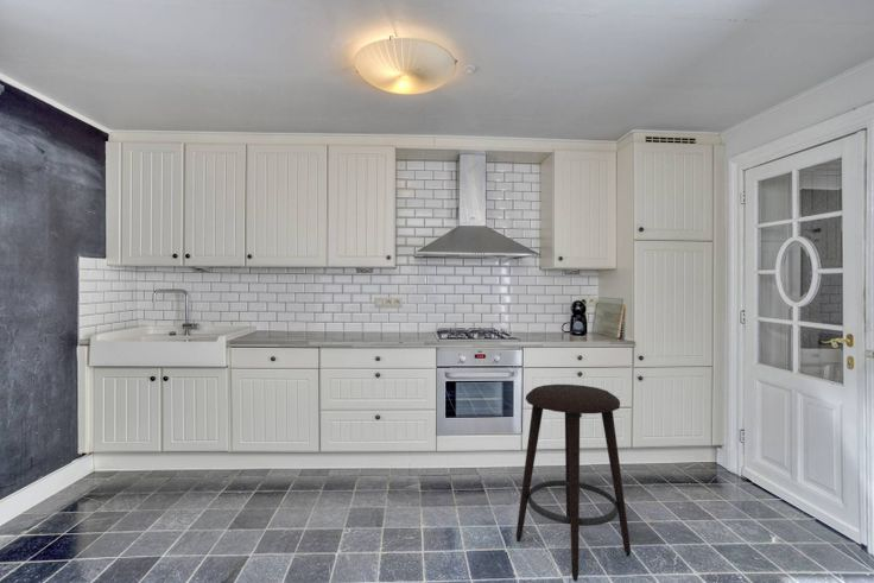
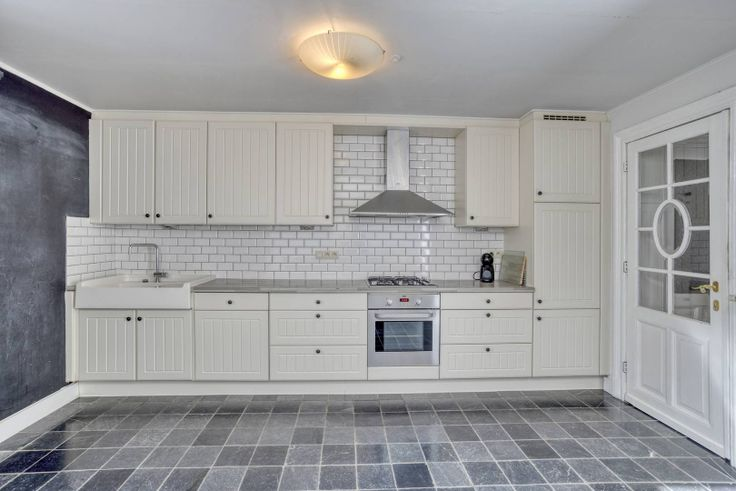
- stool [515,384,632,582]
